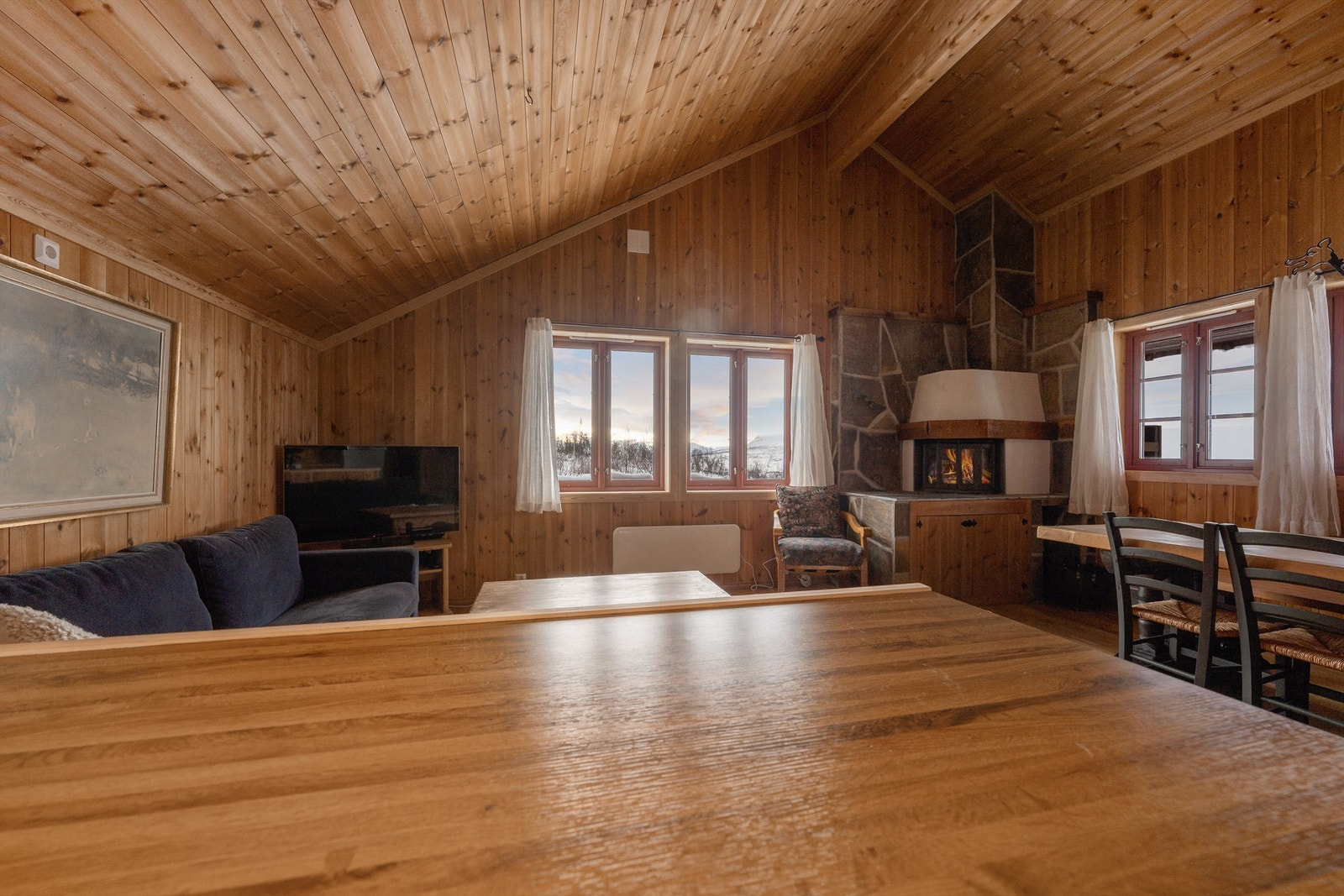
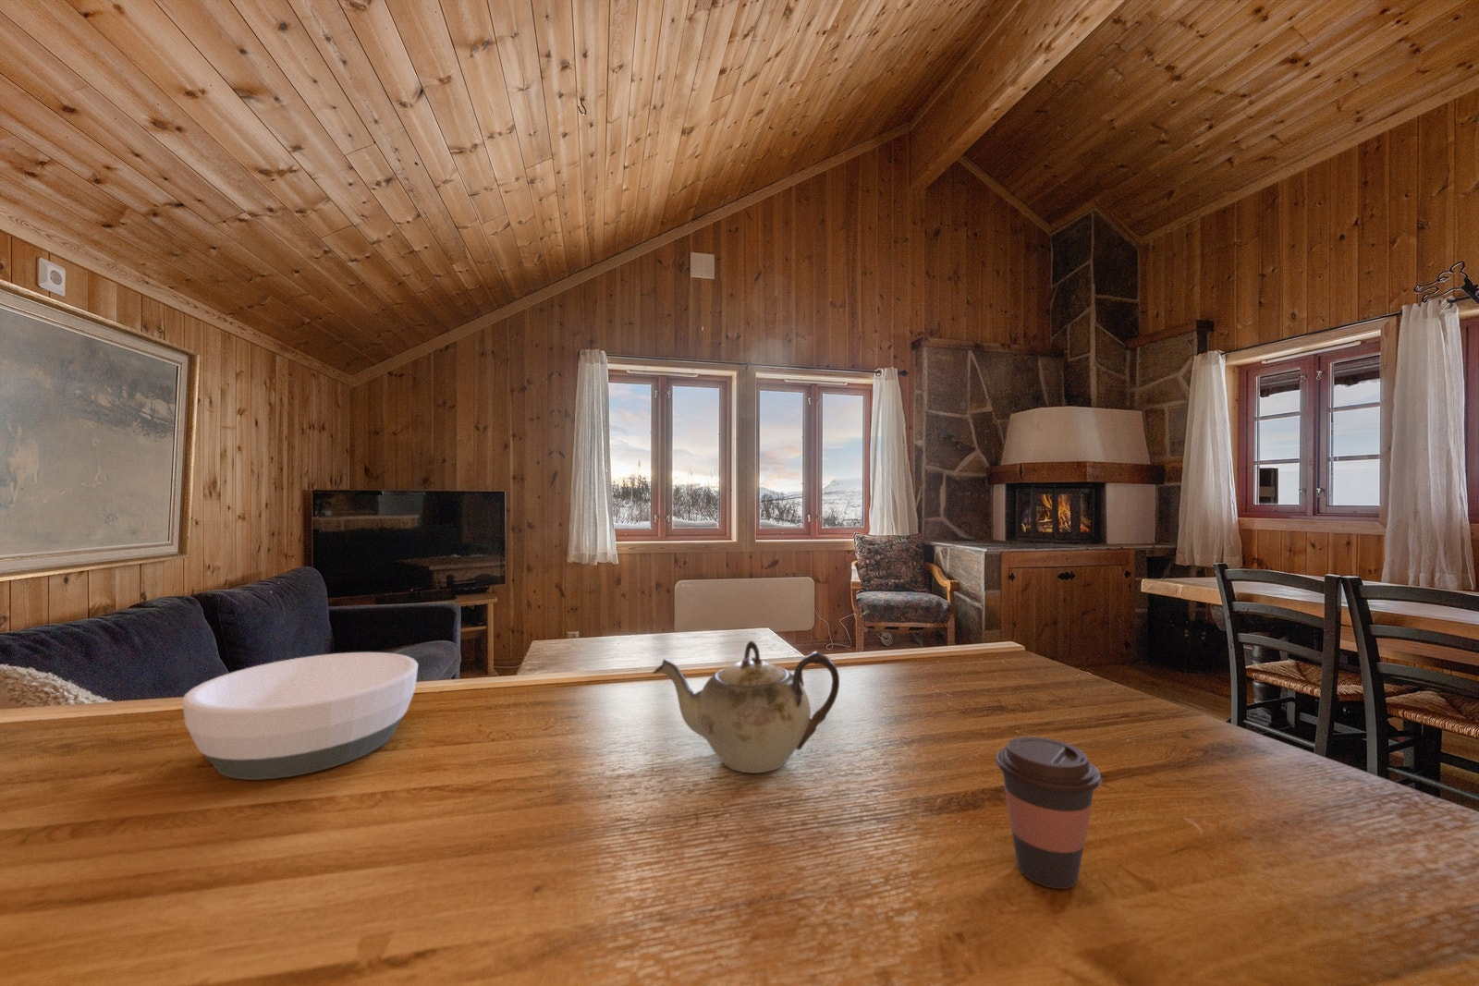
+ coffee cup [995,735,1103,890]
+ teapot [651,639,841,775]
+ bowl [182,651,419,781]
